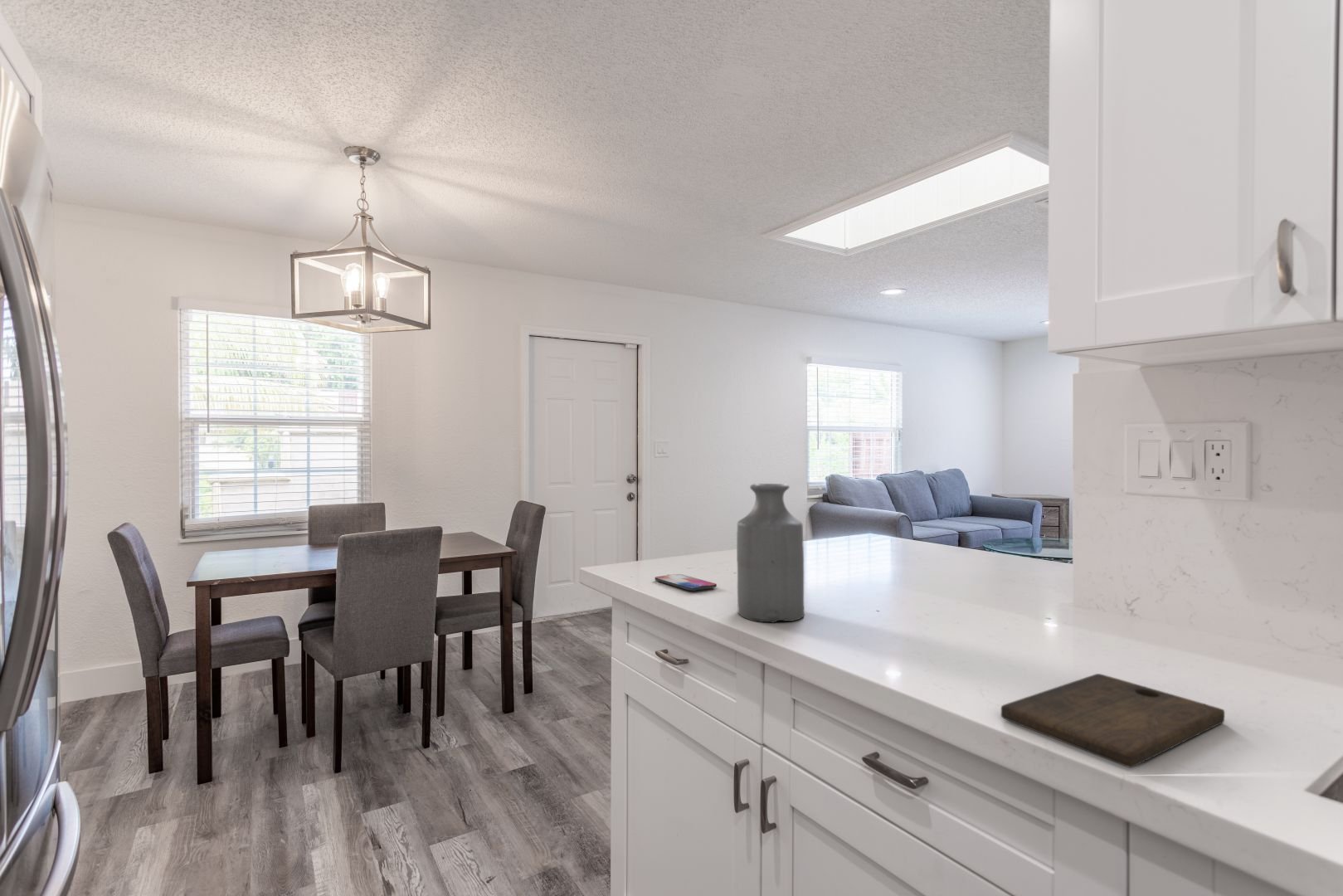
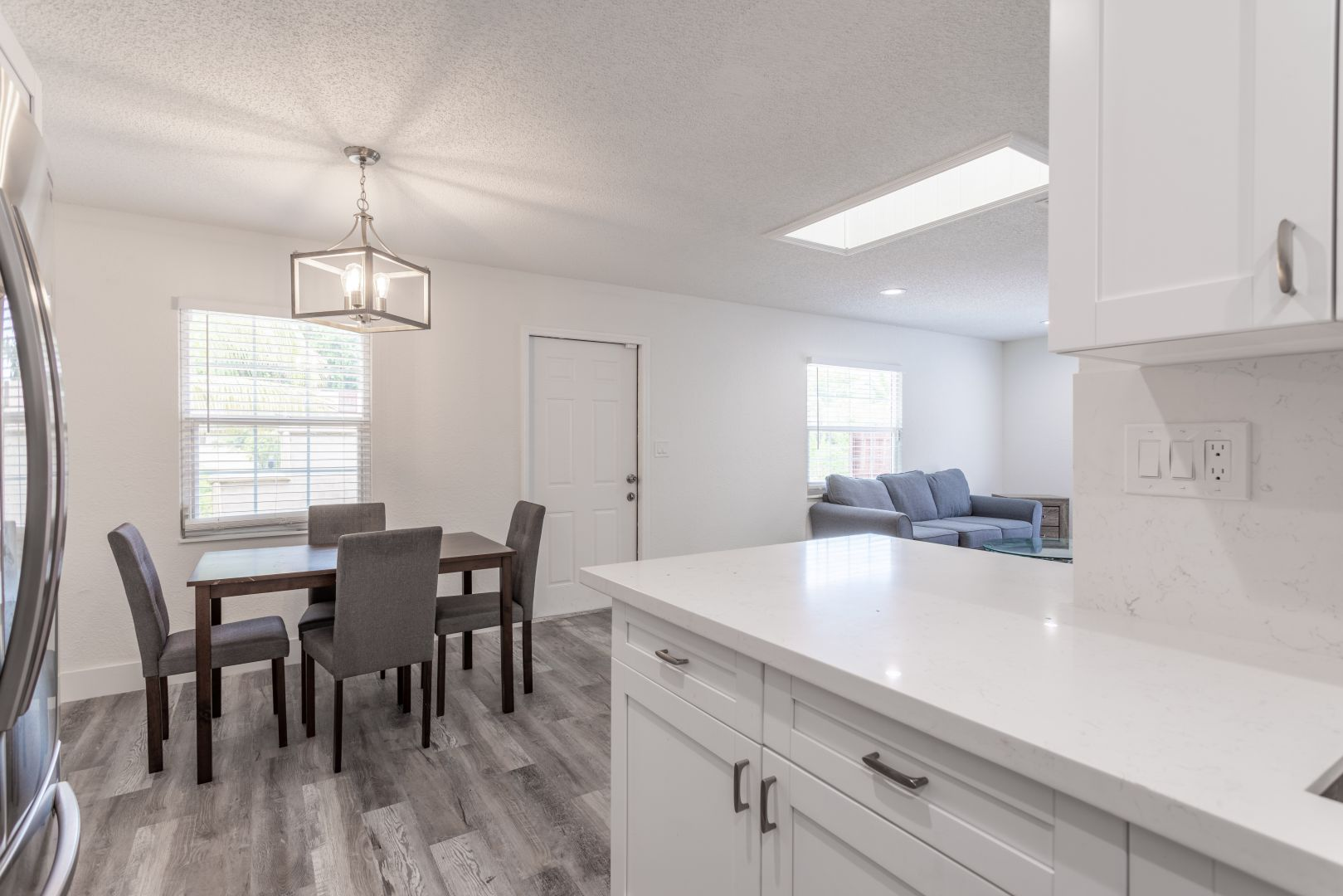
- smartphone [654,573,718,592]
- cutting board [1000,673,1225,768]
- bottle [736,483,805,624]
